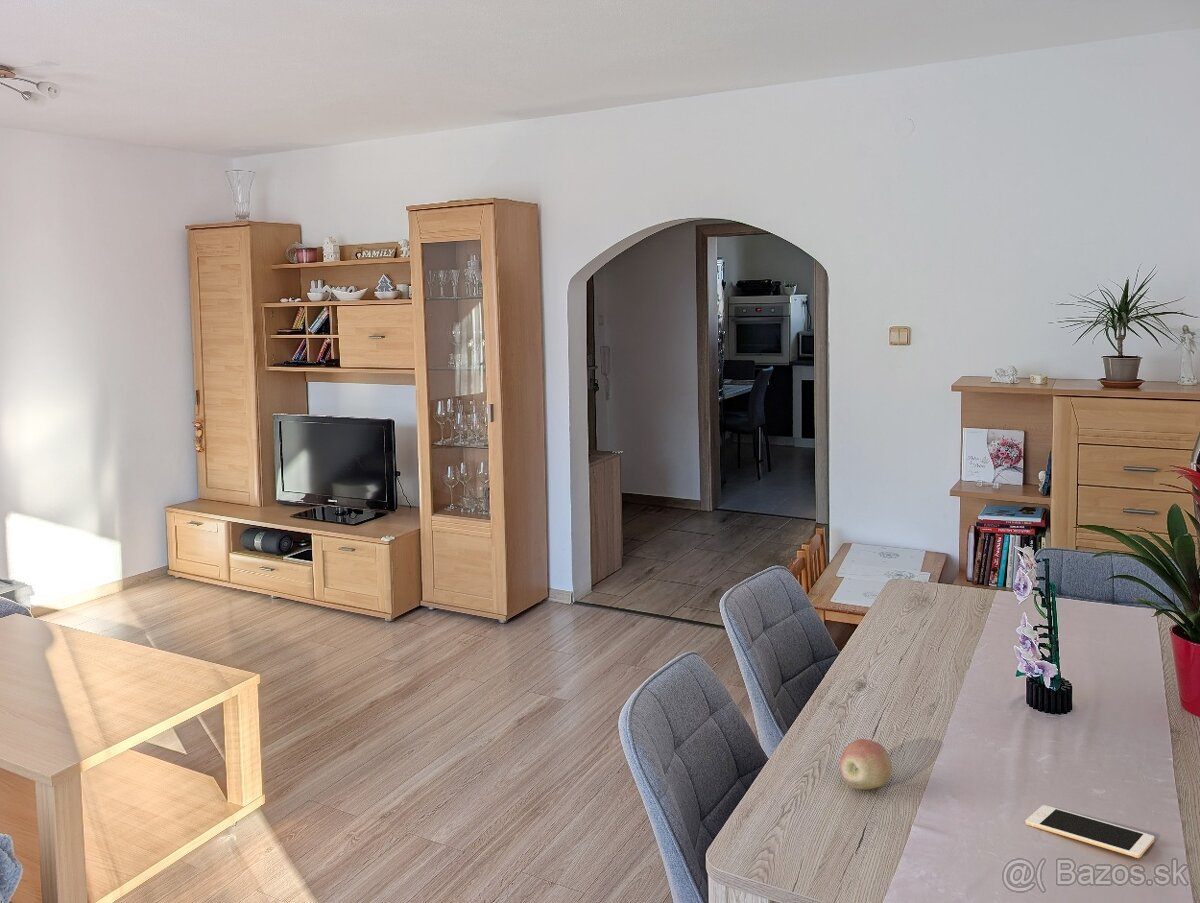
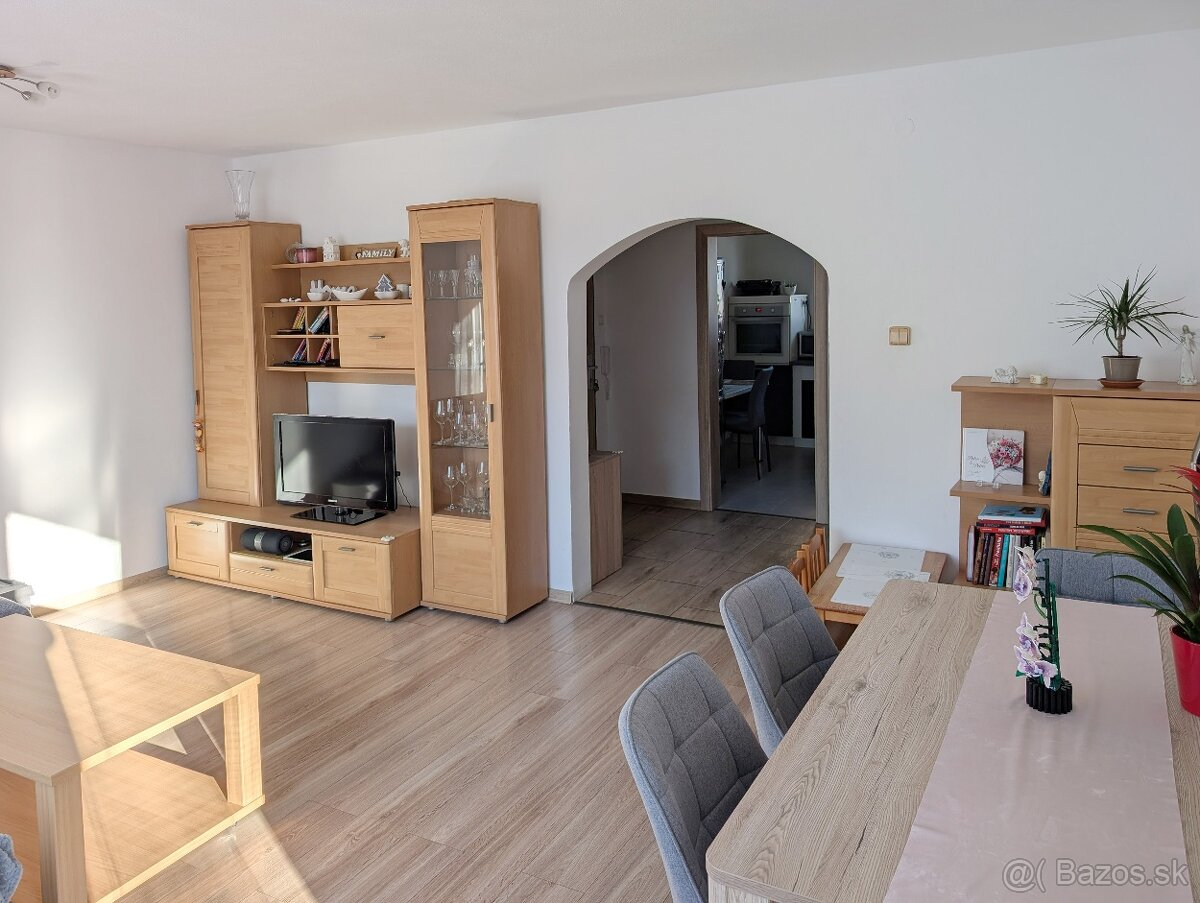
- cell phone [1024,804,1155,859]
- fruit [839,738,893,791]
